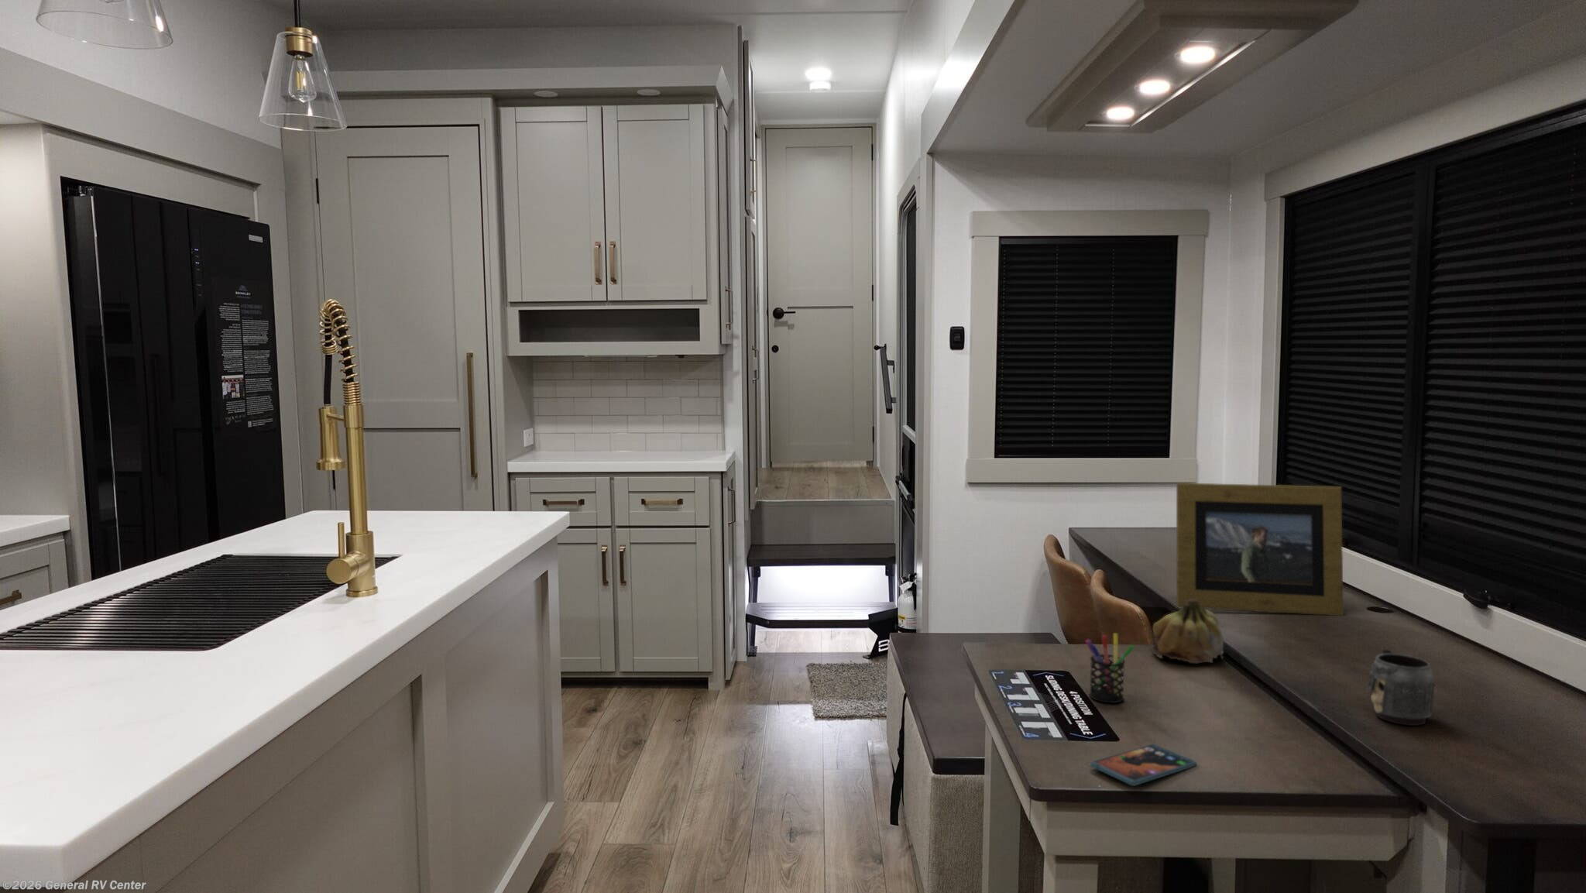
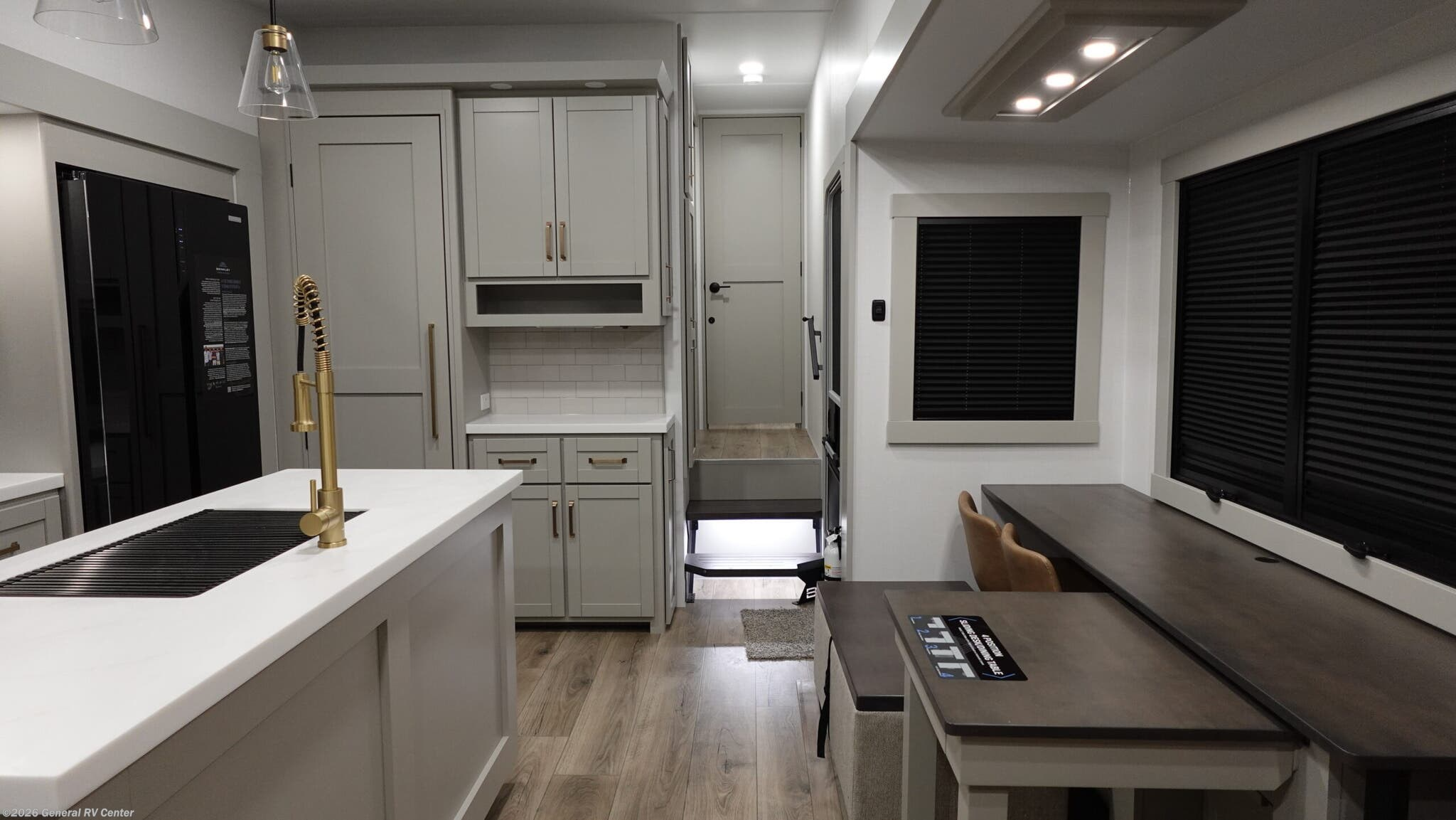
- smartphone [1089,744,1197,787]
- pen holder [1084,633,1135,704]
- picture frame [1175,481,1344,616]
- mug [1367,647,1436,726]
- fruit [1151,599,1224,664]
